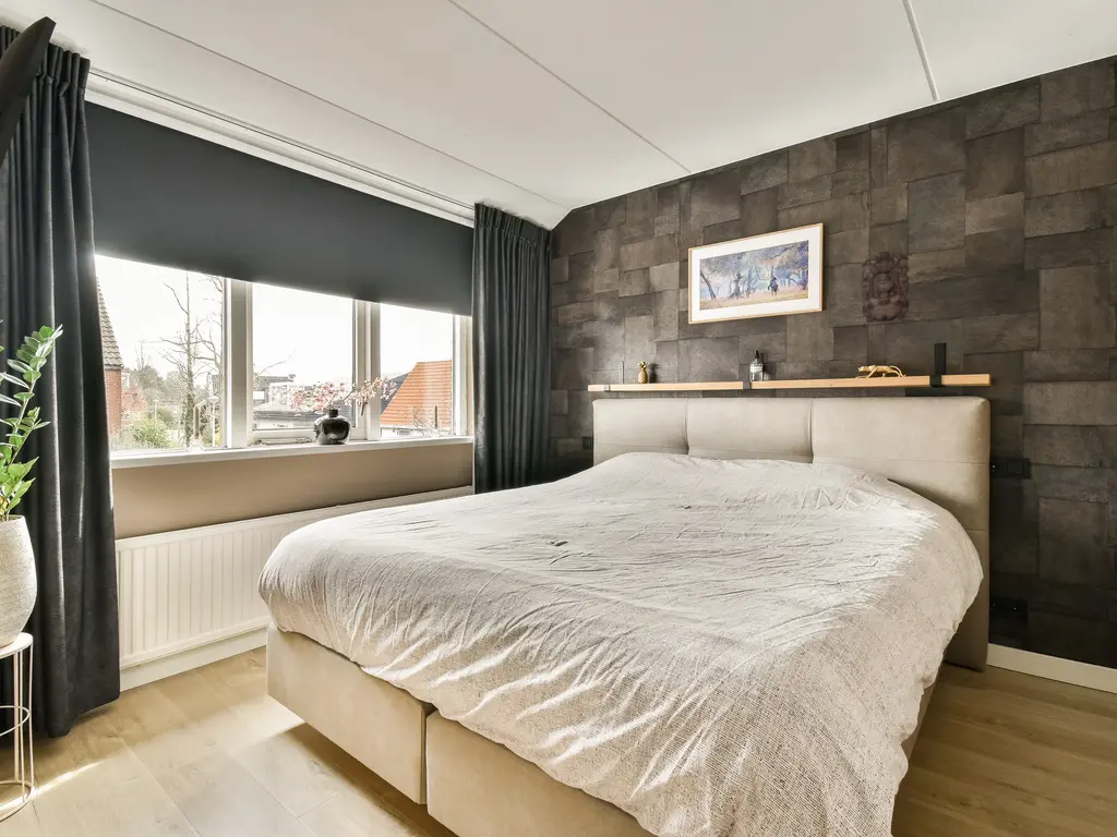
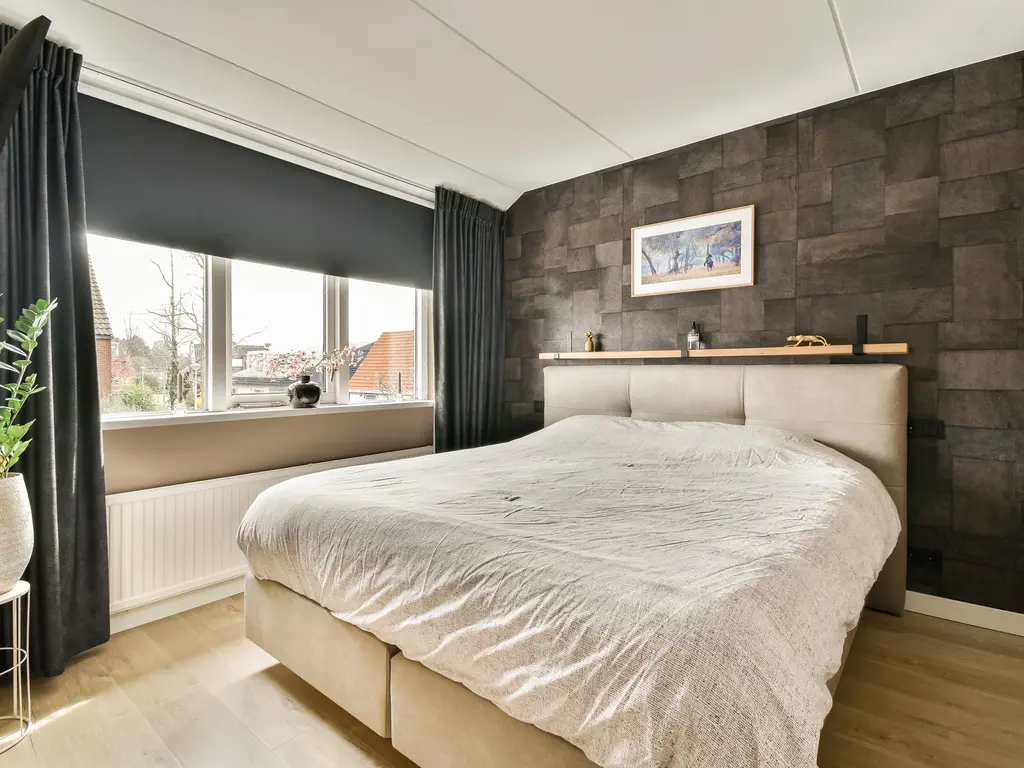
- wall ornament [861,251,911,326]
